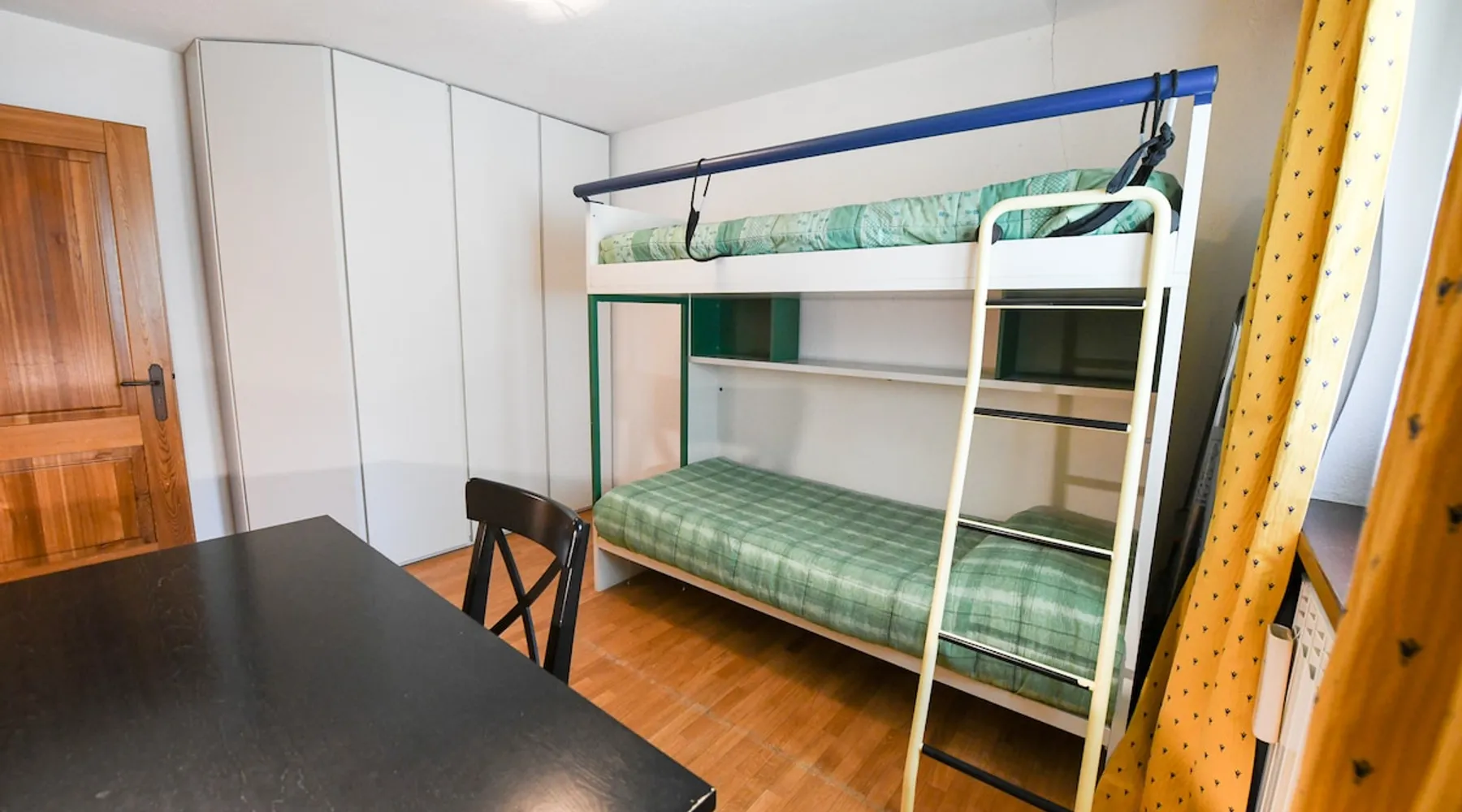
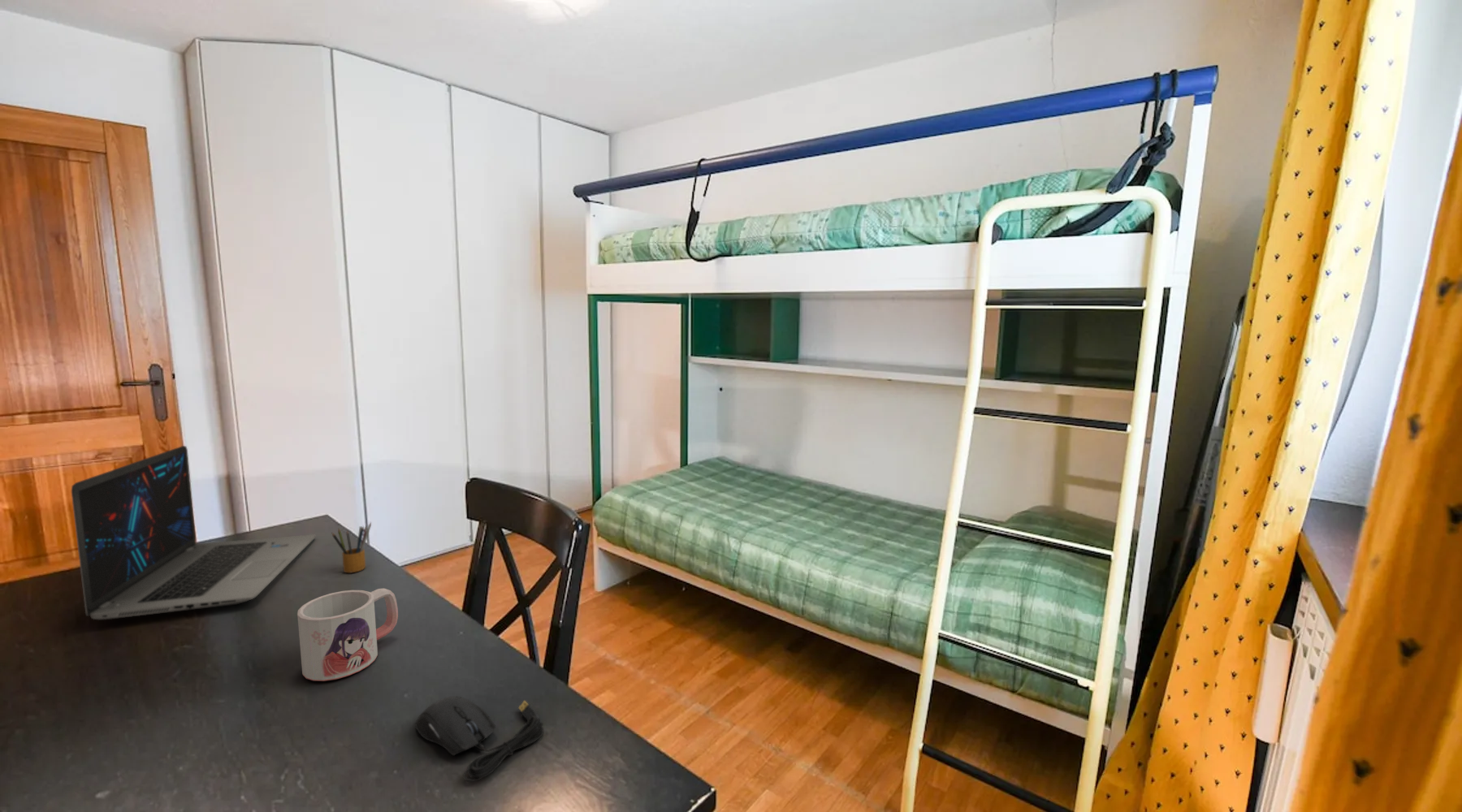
+ mug [296,588,399,682]
+ pencil box [331,521,372,573]
+ computer mouse [414,695,544,783]
+ laptop [71,445,316,621]
